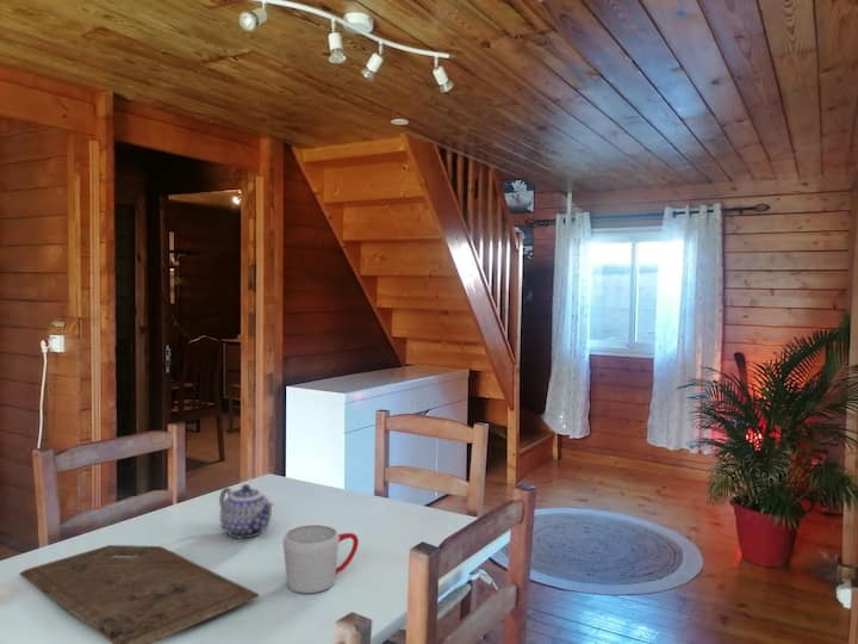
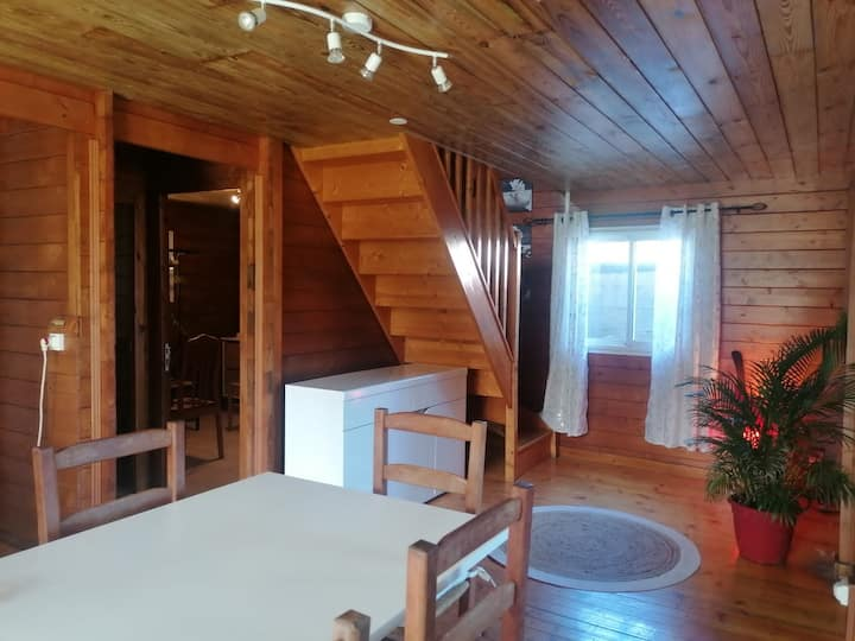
- mug [282,524,360,594]
- teapot [218,483,275,539]
- cutting board [18,544,261,644]
